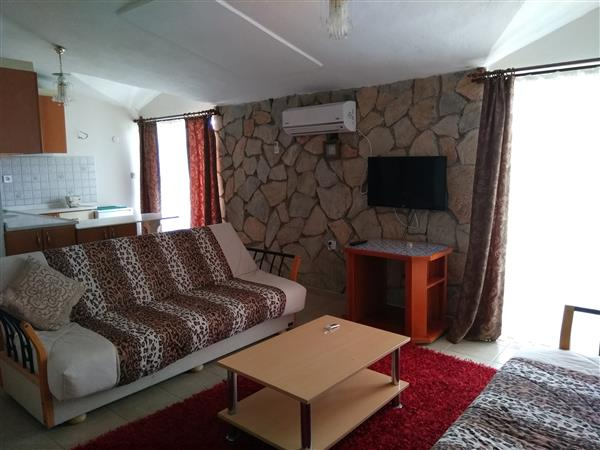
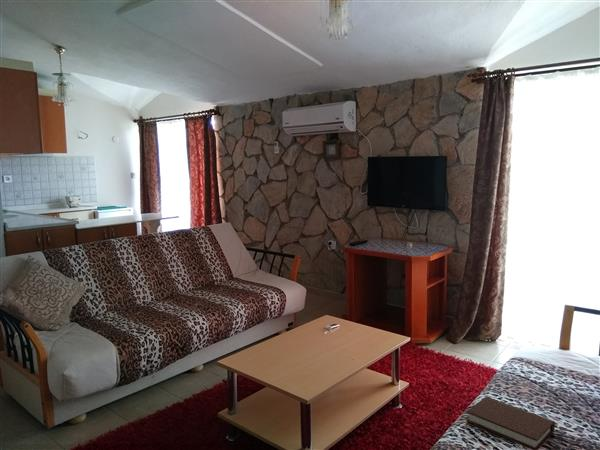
+ book [465,396,556,450]
